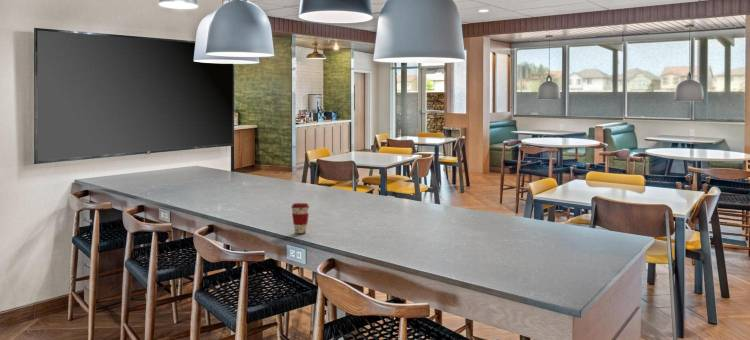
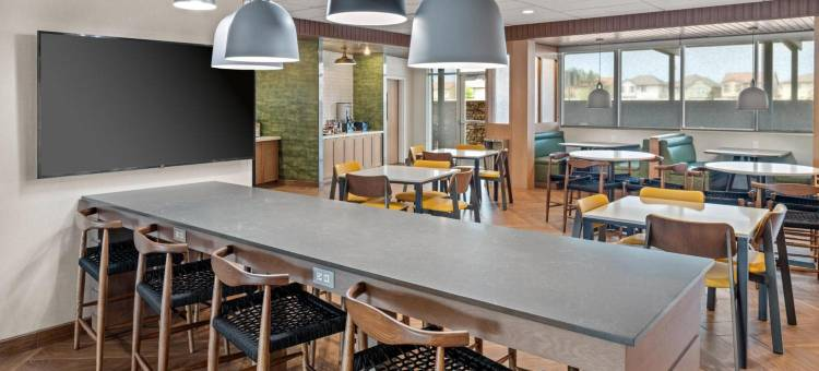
- coffee cup [290,202,311,234]
